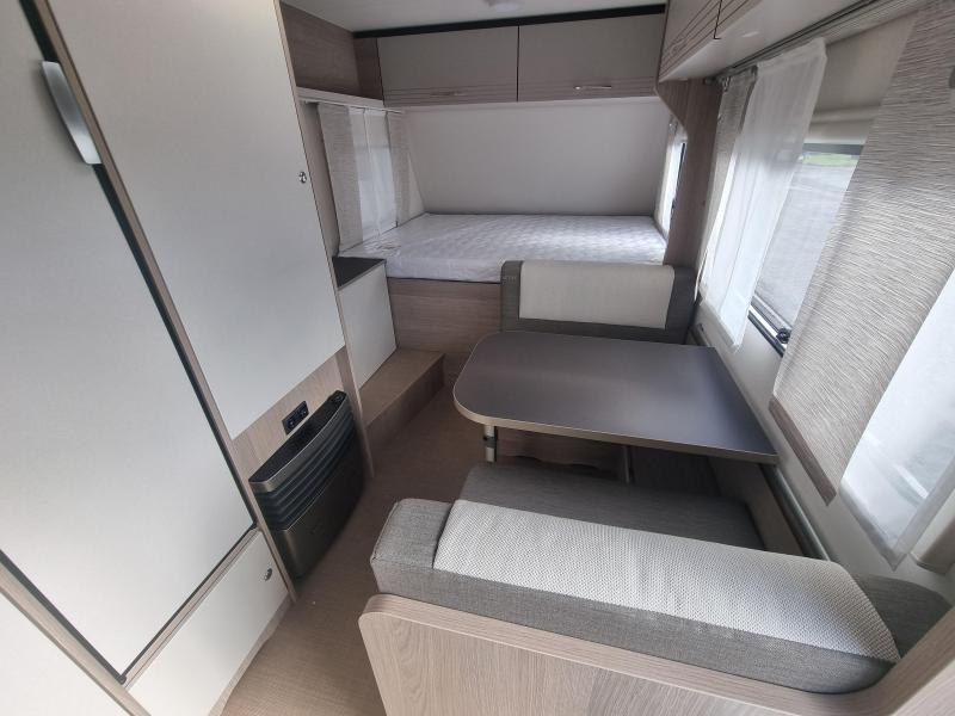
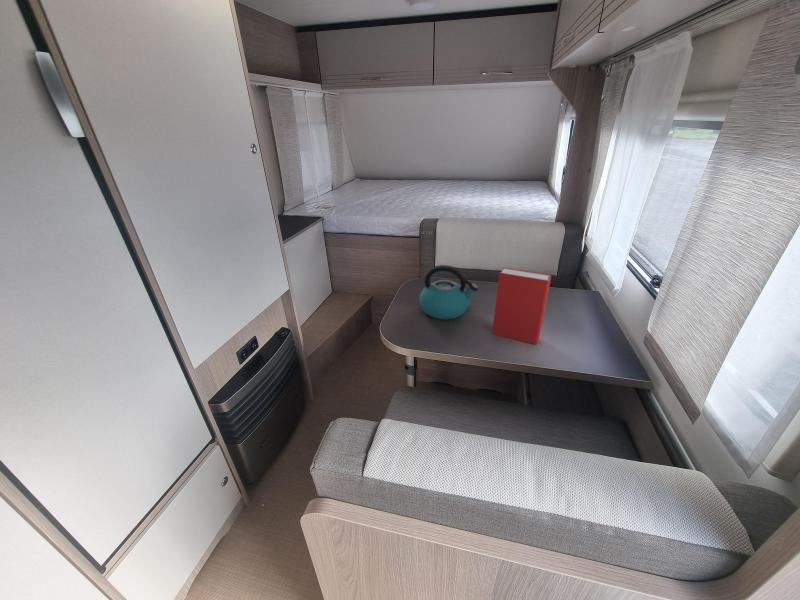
+ kettle [418,264,480,320]
+ book [491,266,552,345]
